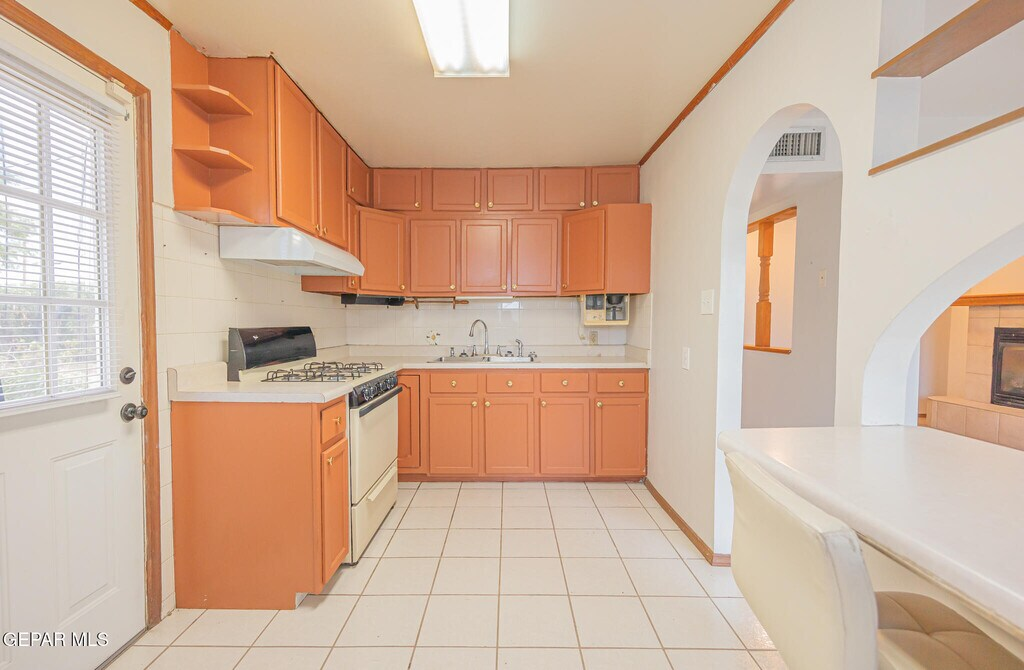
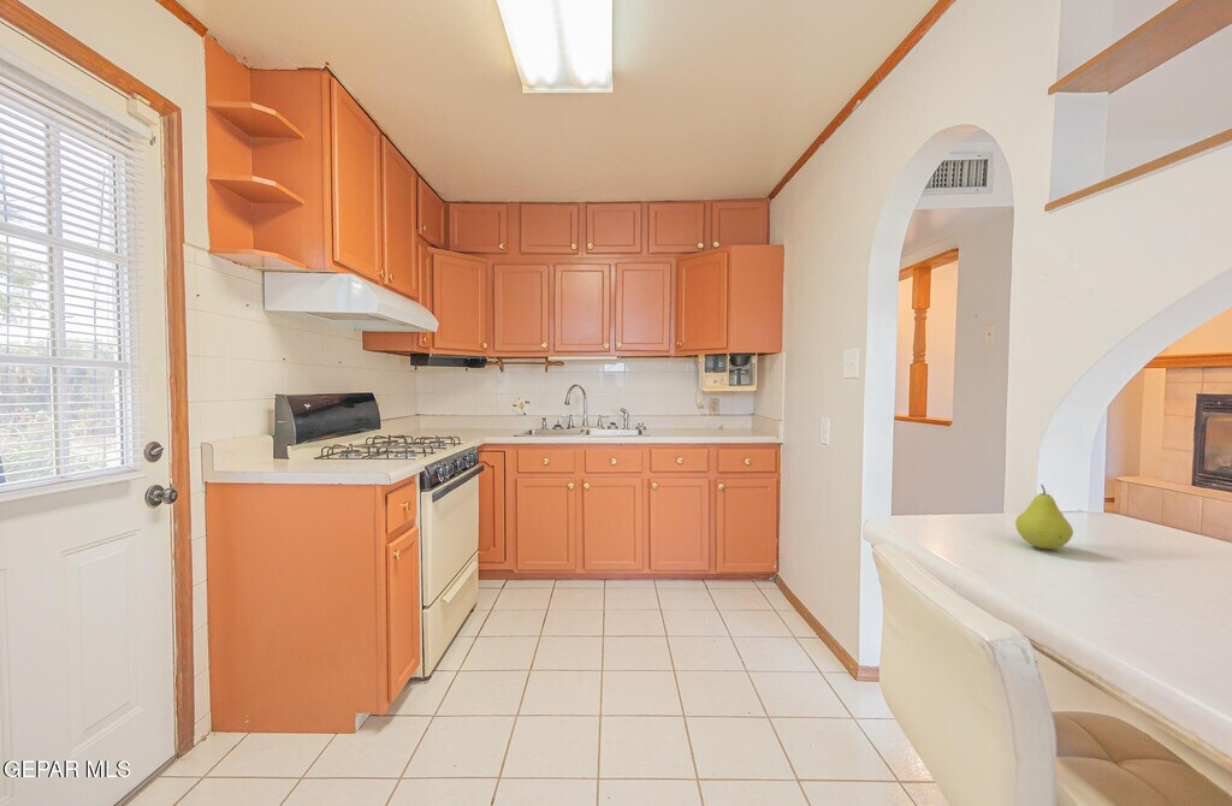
+ fruit [1014,484,1074,550]
